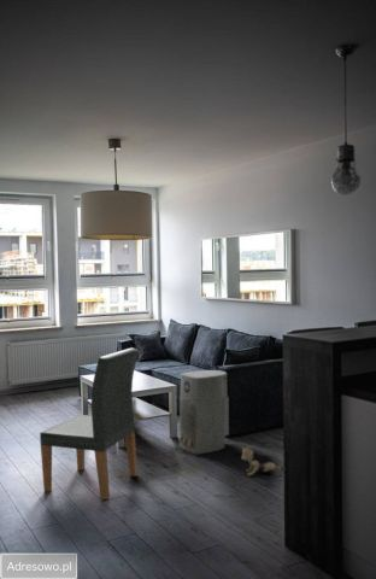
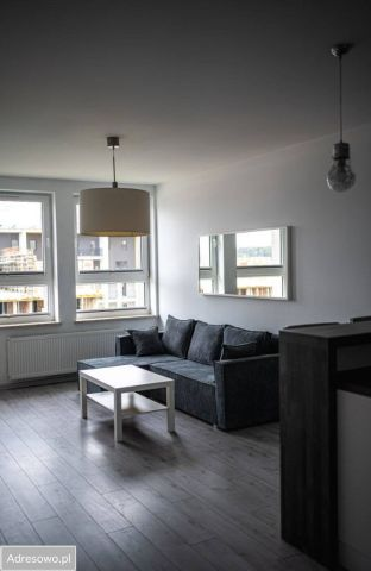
- plush toy [240,445,284,476]
- dining chair [39,346,140,501]
- air purifier [177,369,230,456]
